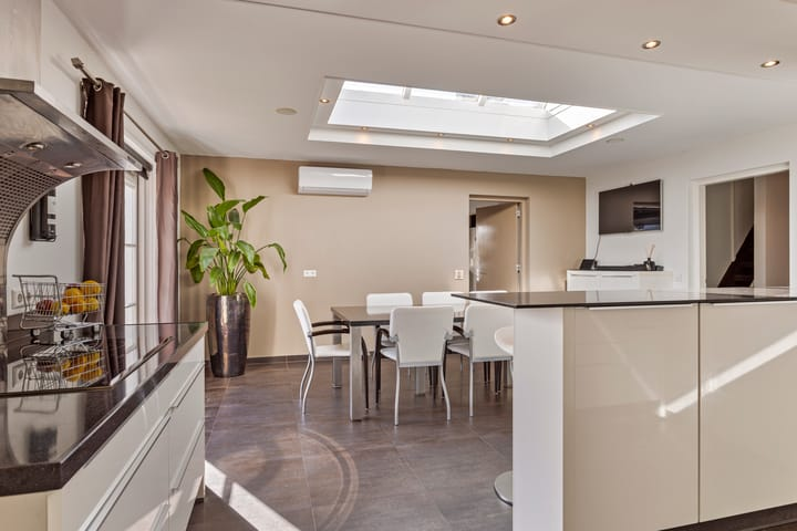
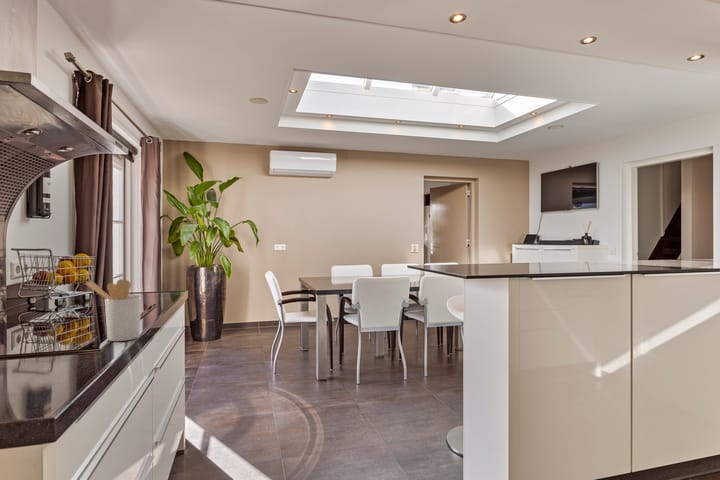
+ utensil holder [83,278,143,342]
